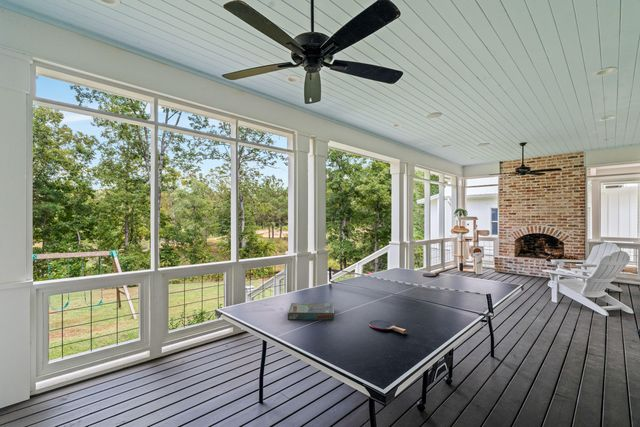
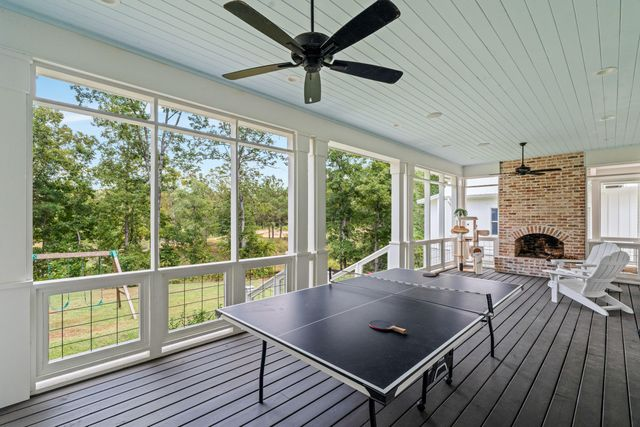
- board game [287,302,335,321]
